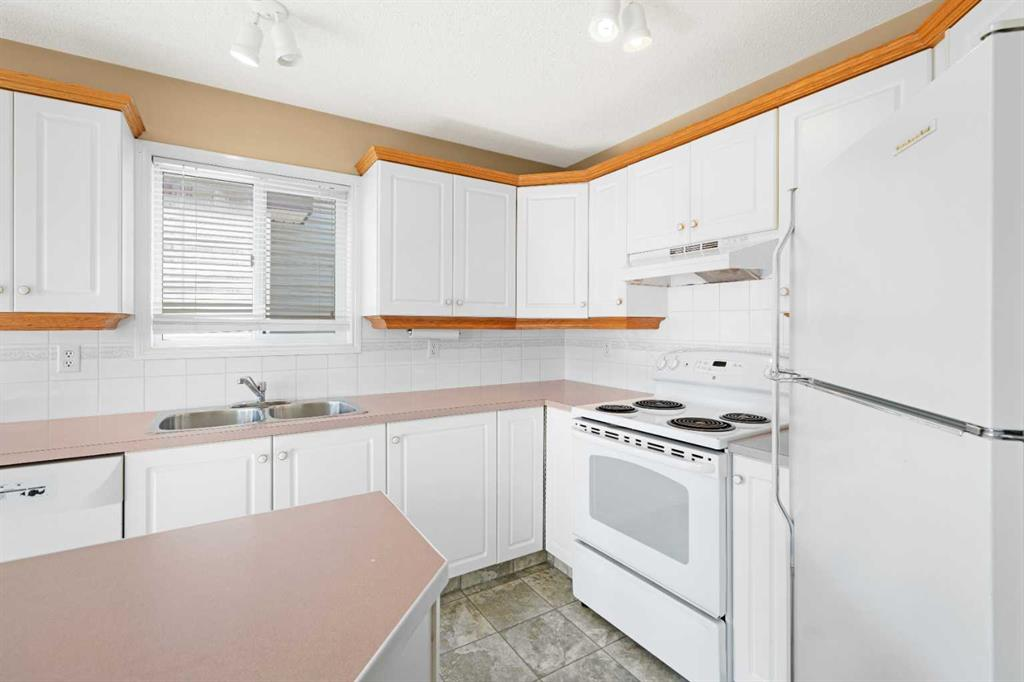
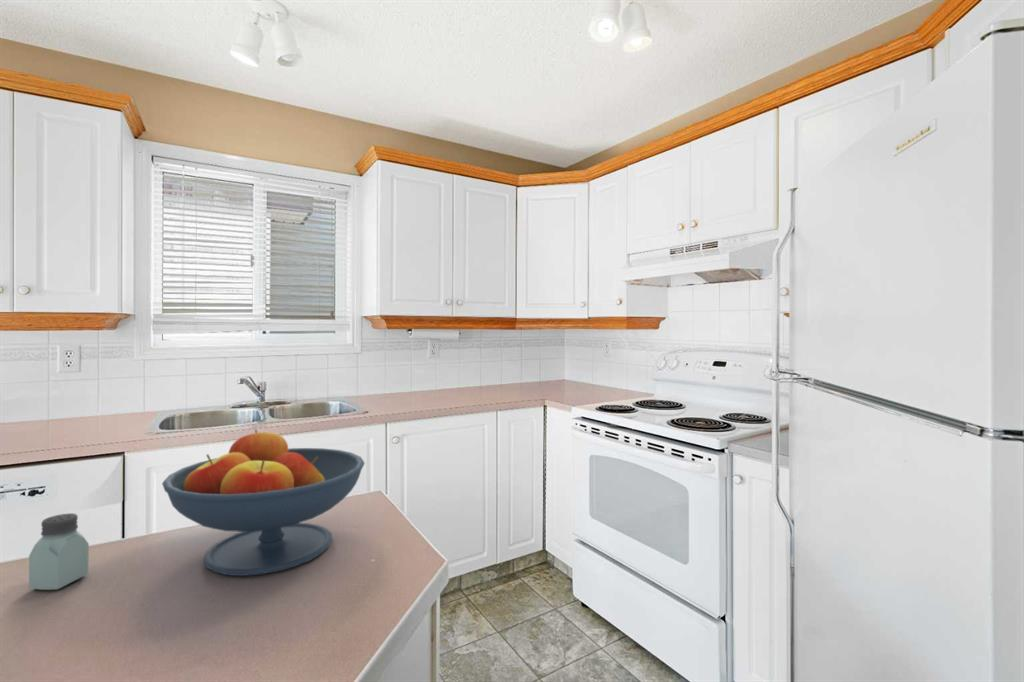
+ saltshaker [28,512,90,591]
+ fruit bowl [161,428,366,577]
